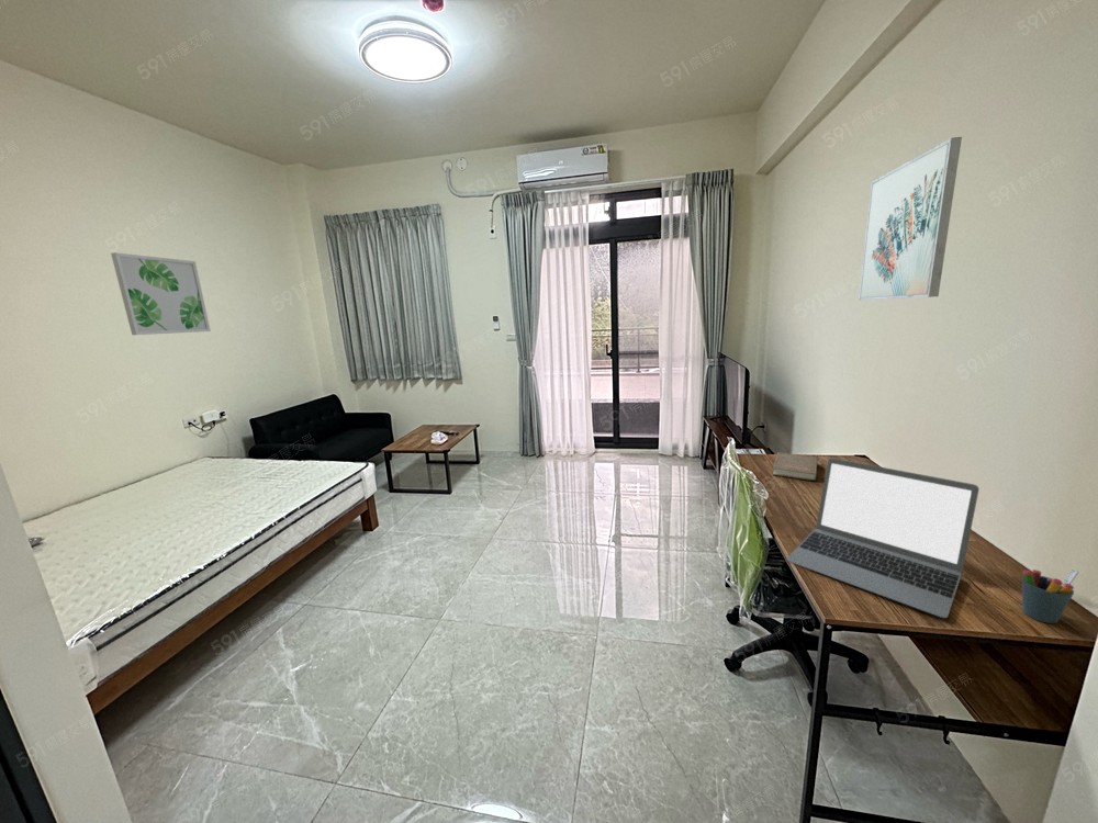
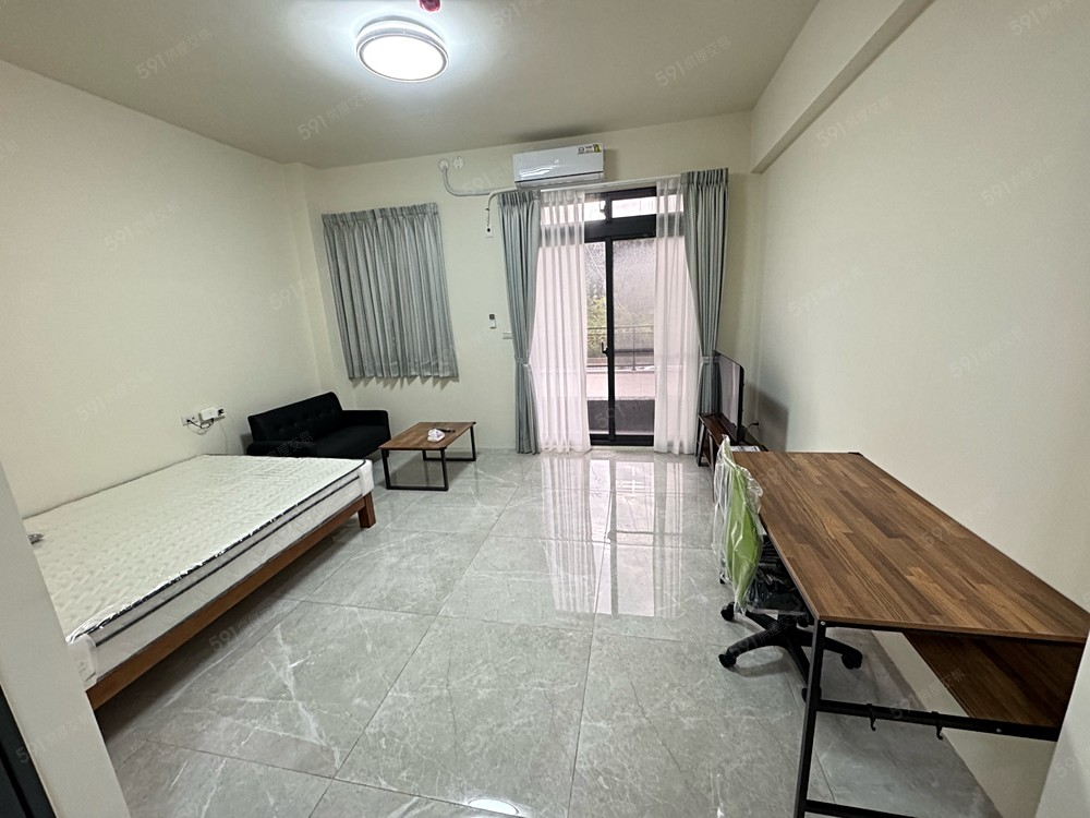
- laptop [785,456,981,619]
- book [772,451,819,482]
- wall art [858,136,963,302]
- wall art [110,251,212,336]
- pen holder [1021,567,1080,624]
